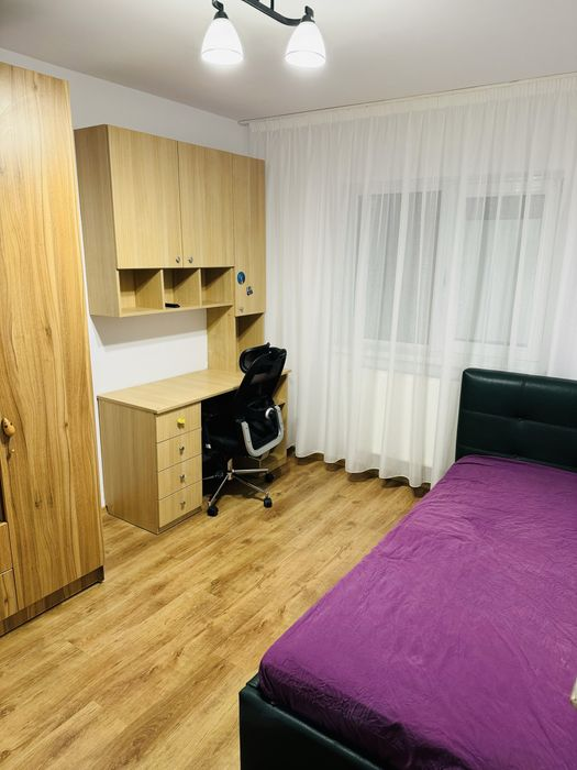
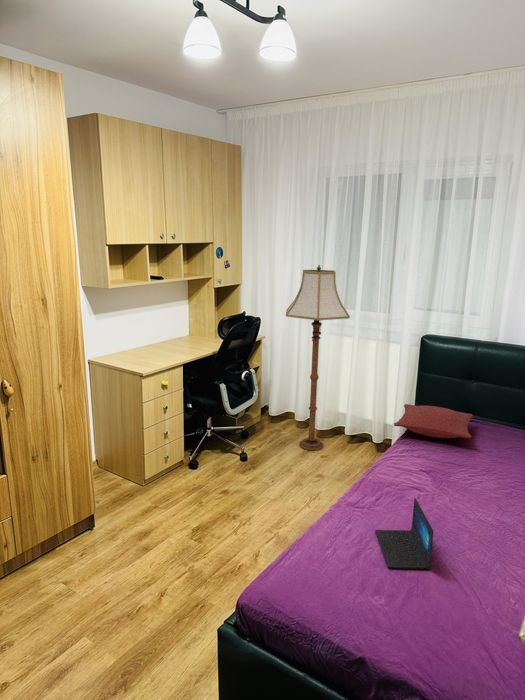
+ laptop [374,497,434,570]
+ floor lamp [285,264,351,451]
+ pillow [393,403,474,440]
